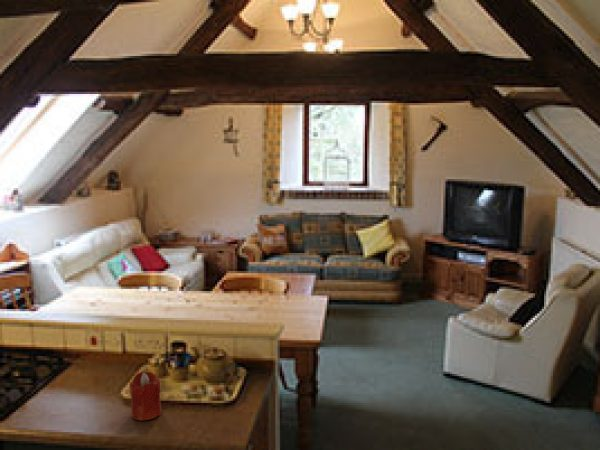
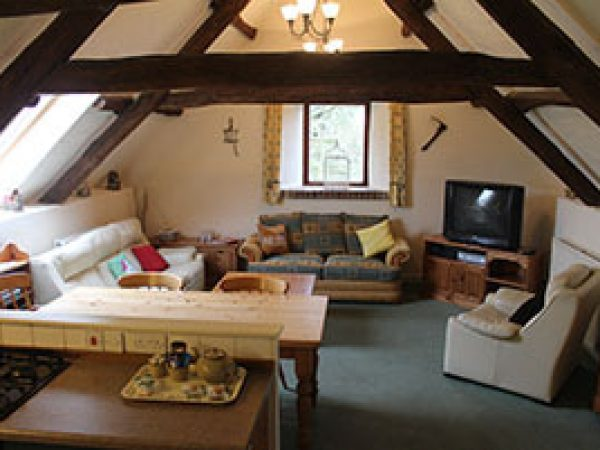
- candle [128,371,162,422]
